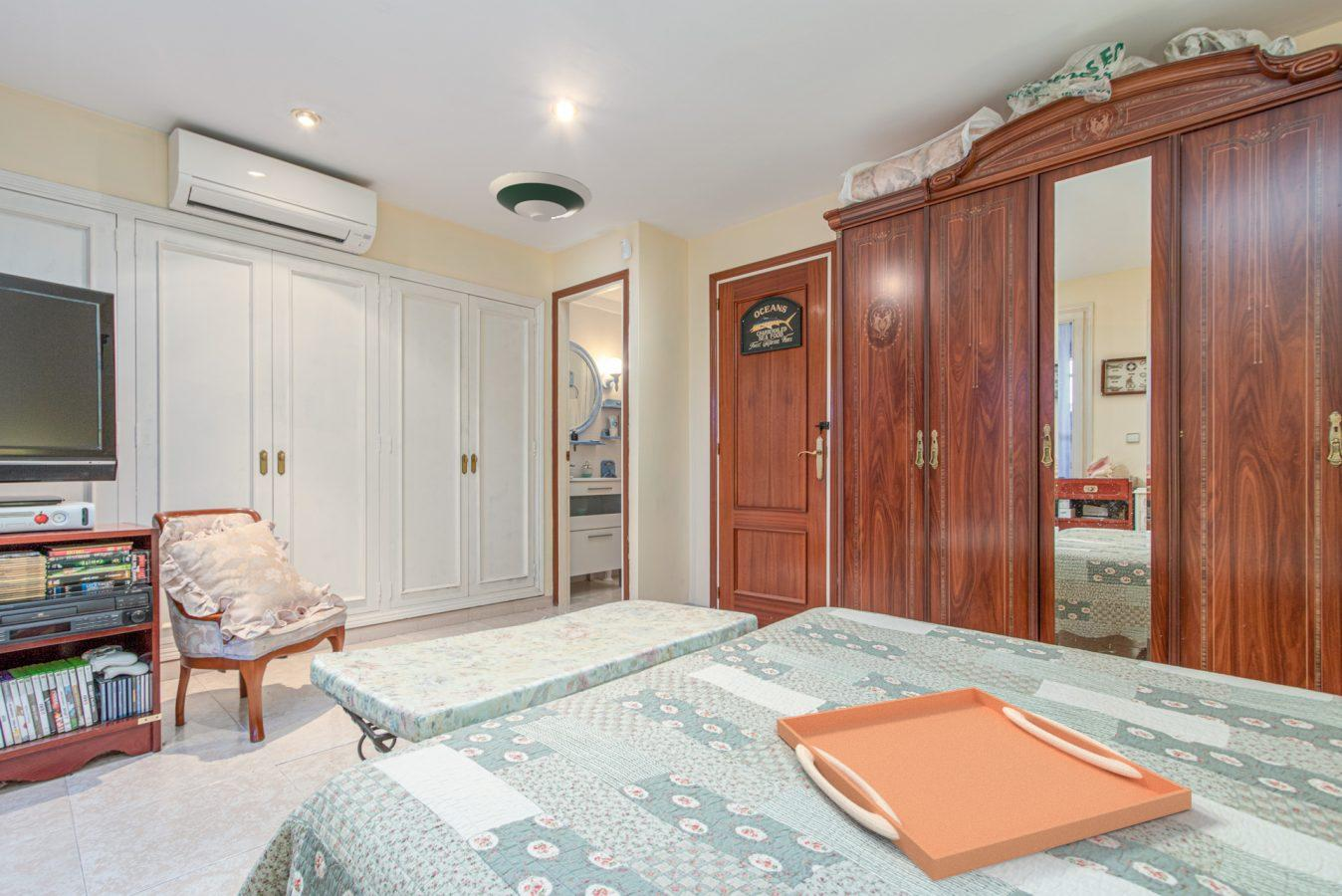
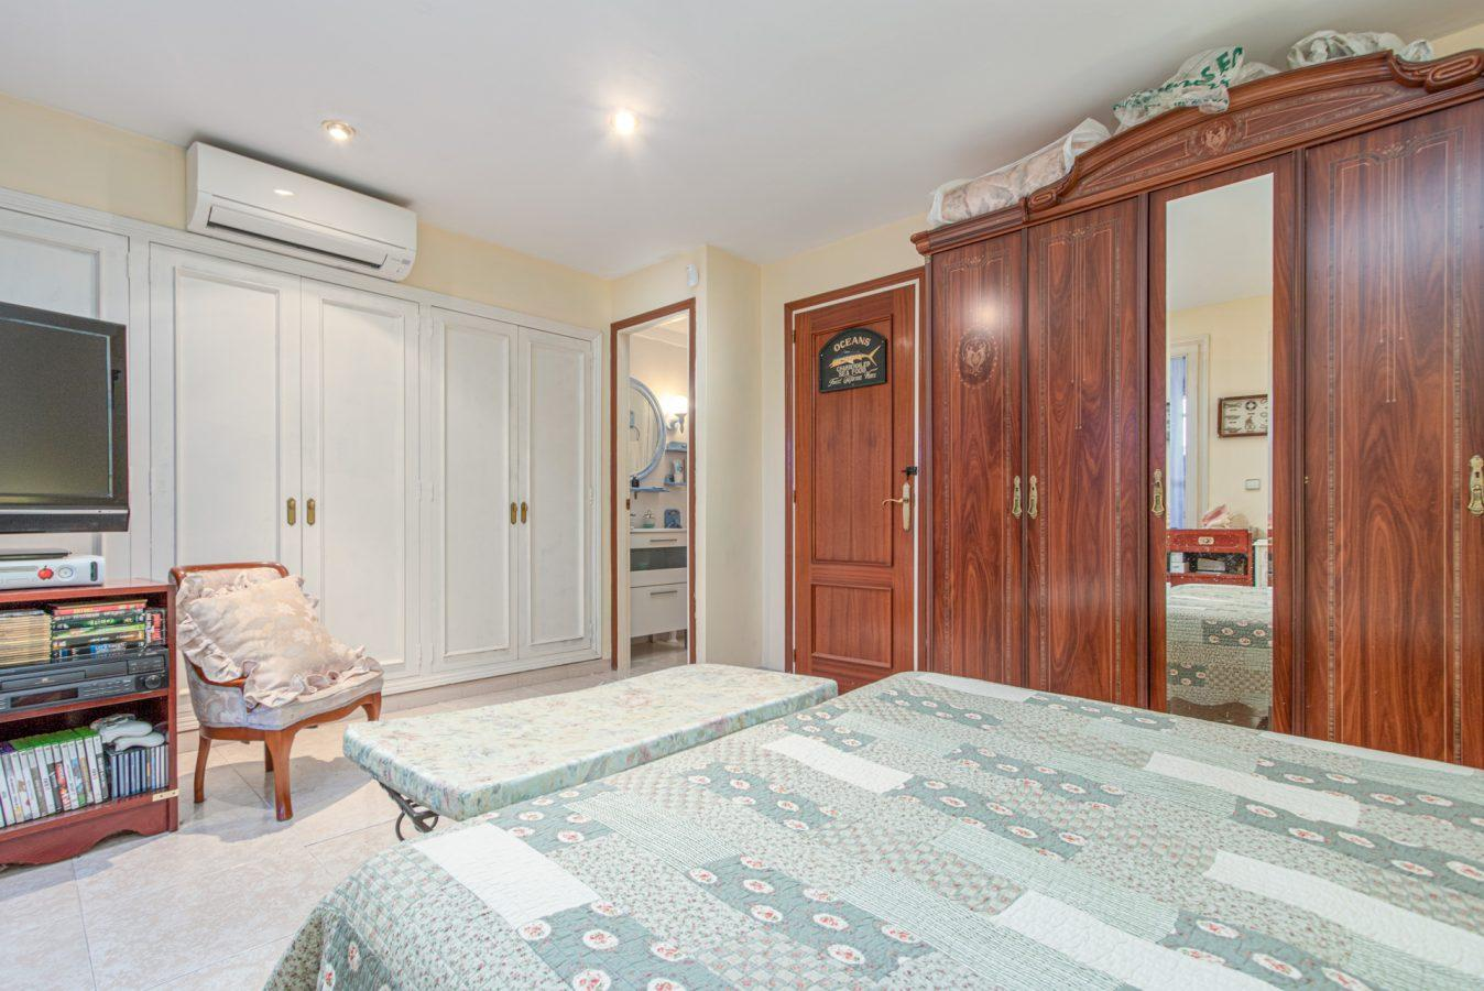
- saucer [488,170,593,223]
- serving tray [776,686,1193,882]
